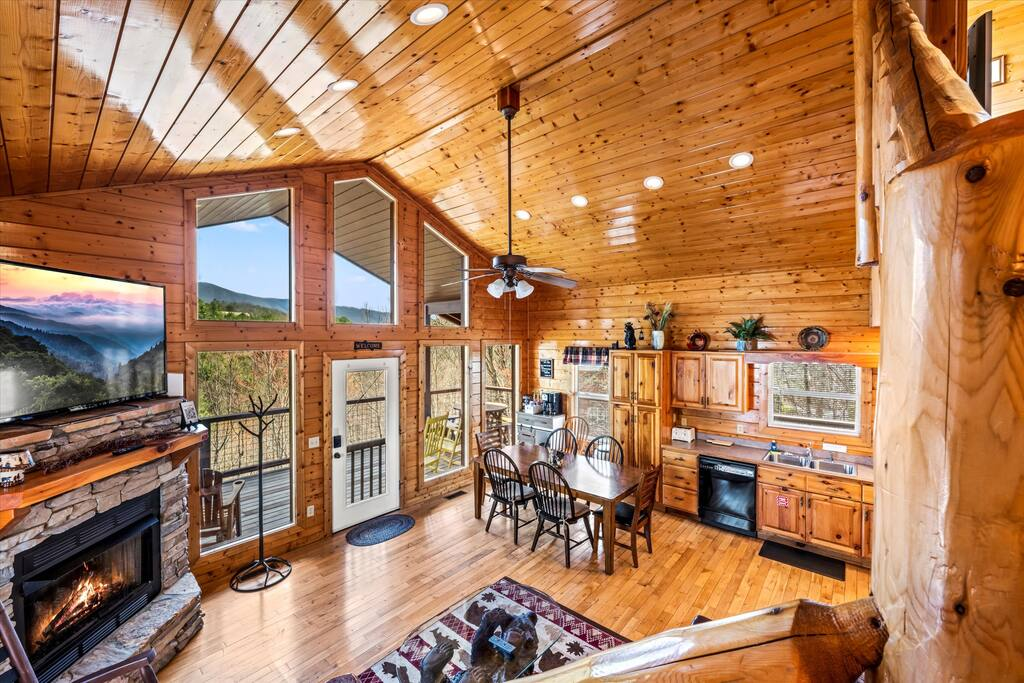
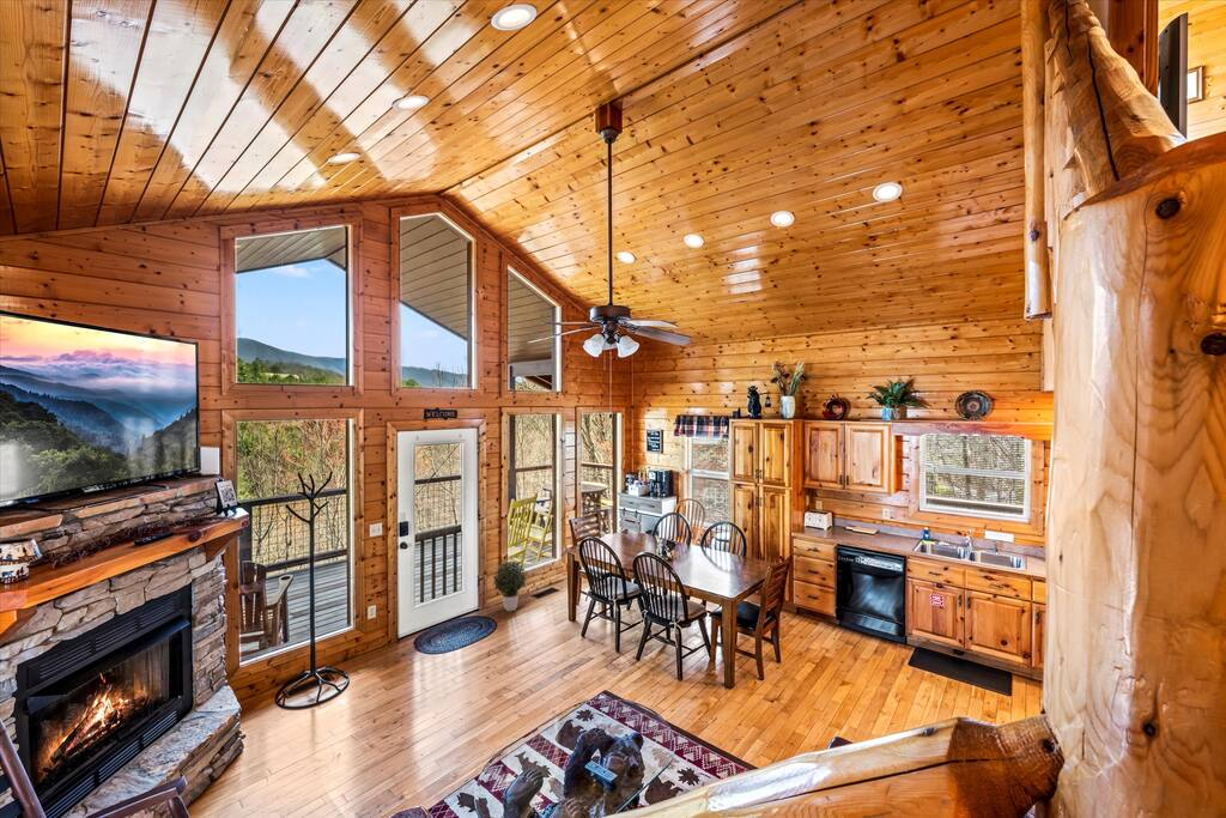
+ potted plant [492,561,527,612]
